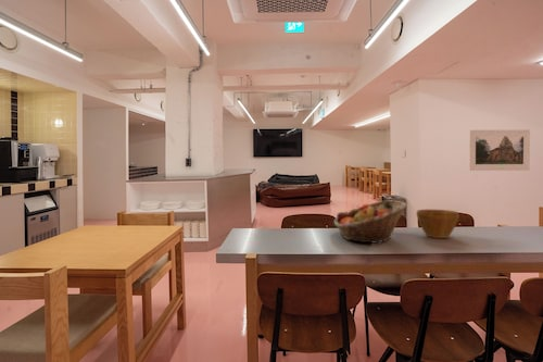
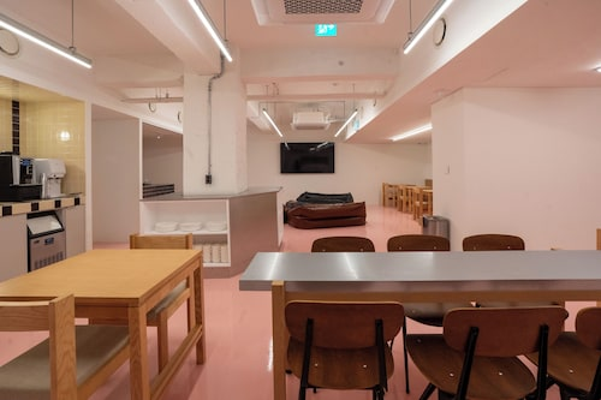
- bowl [416,209,460,239]
- fruit basket [333,199,407,245]
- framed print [468,129,531,172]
